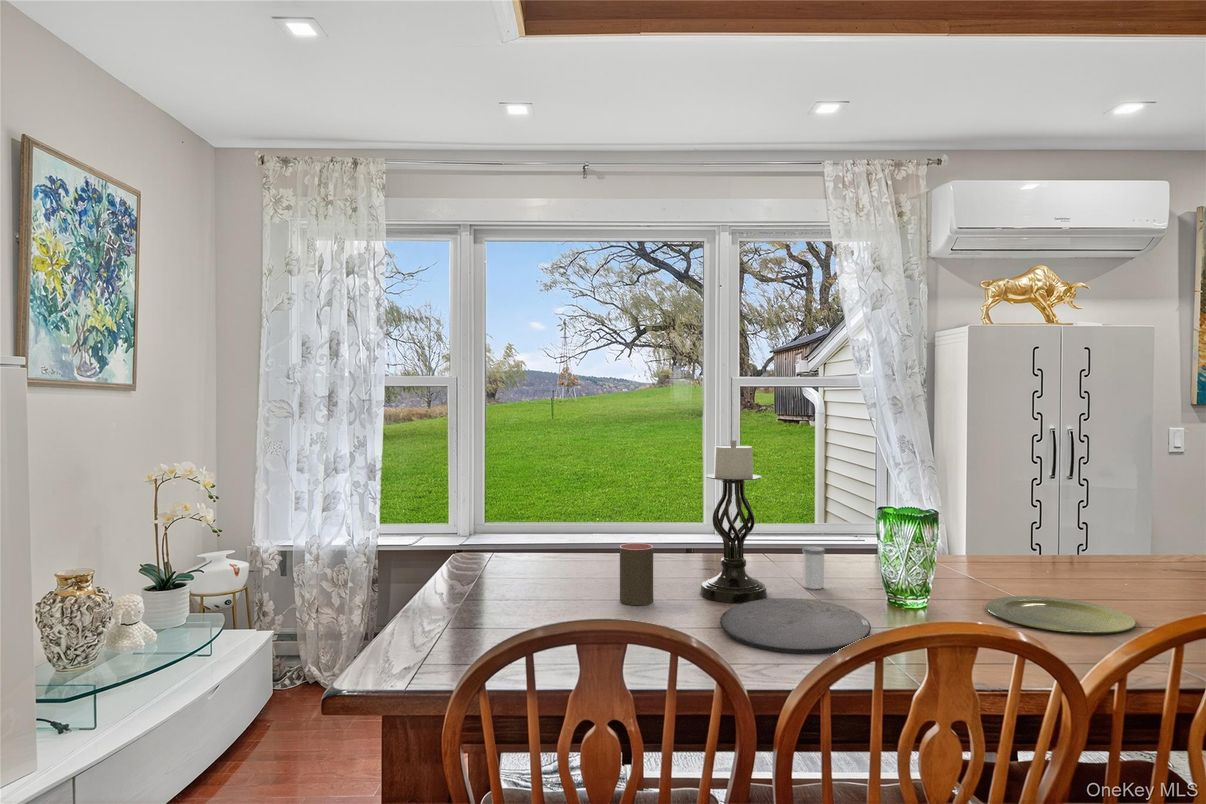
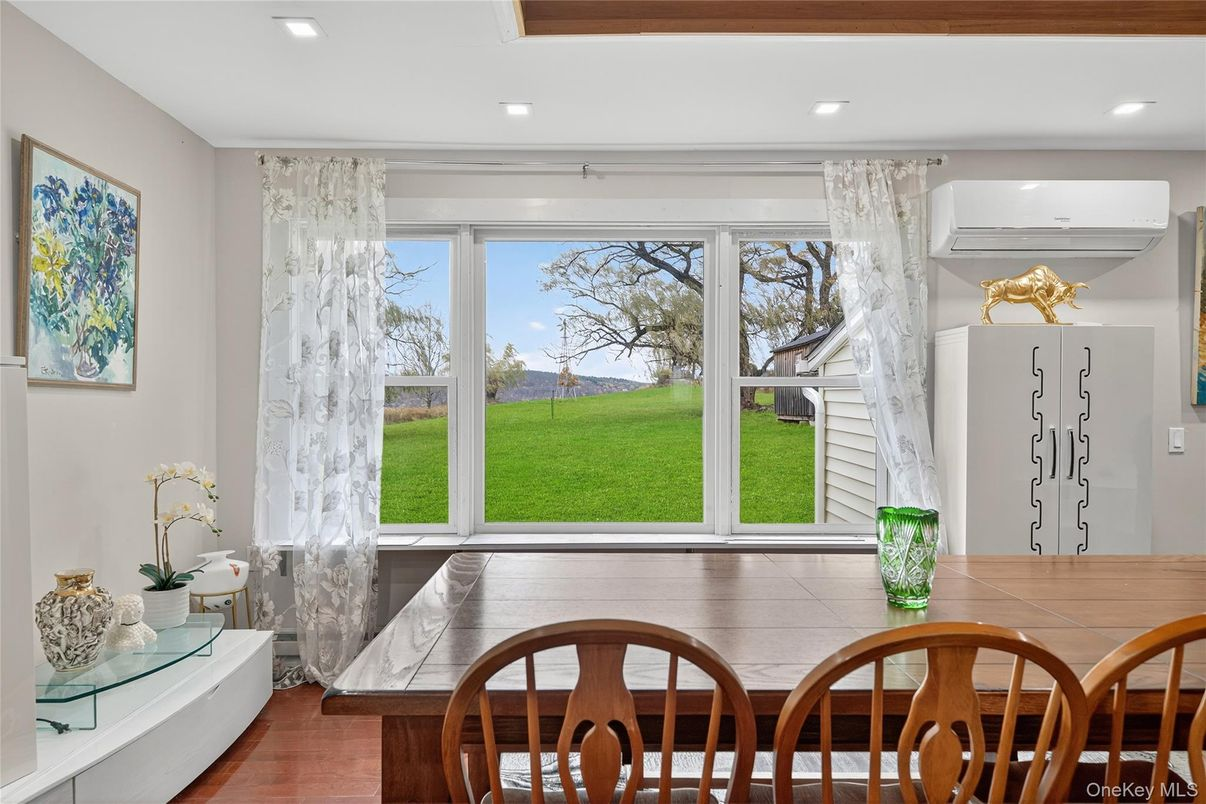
- cup [619,542,654,606]
- salt shaker [801,546,826,590]
- plate [719,597,872,654]
- candle holder [699,439,768,604]
- plate [984,595,1137,634]
